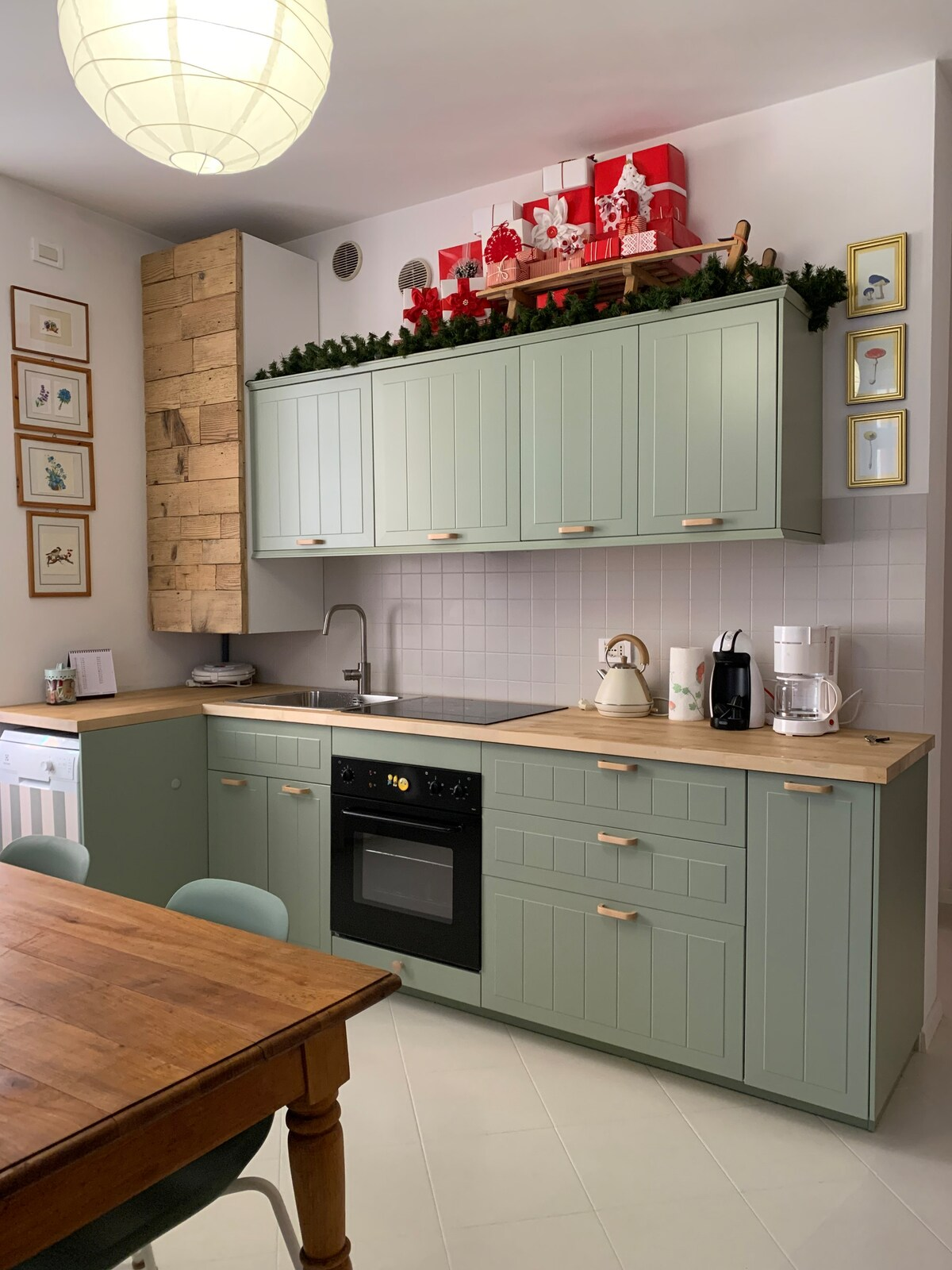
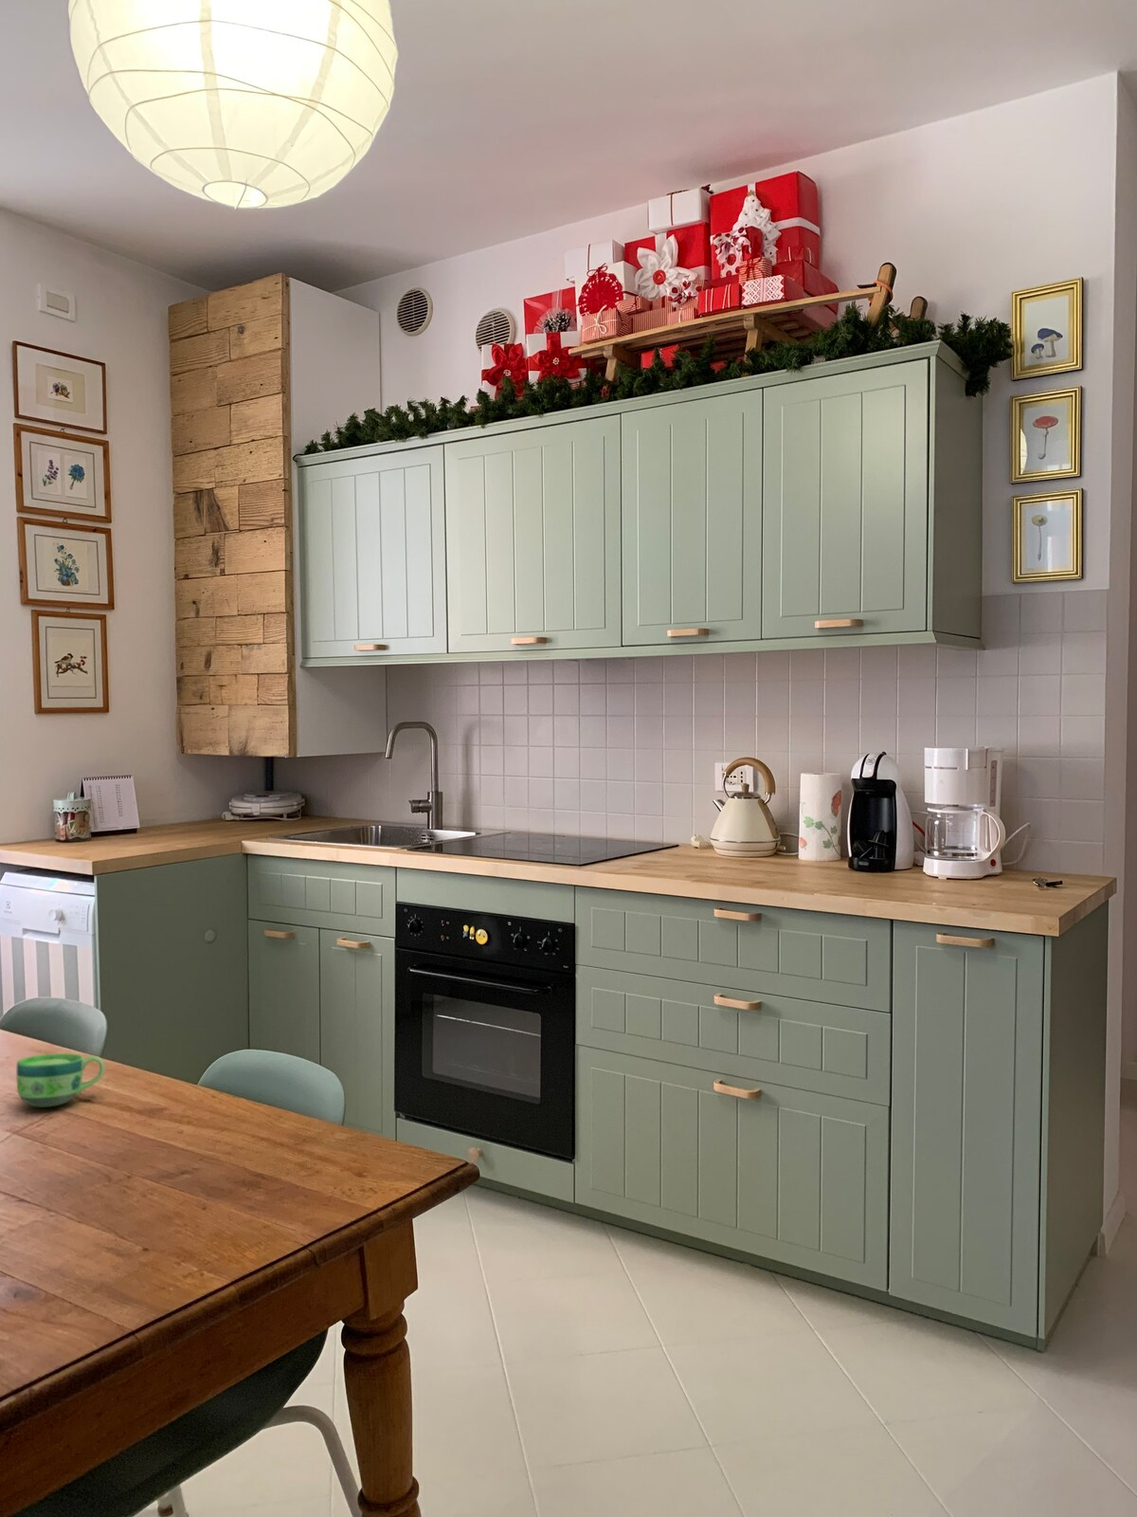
+ cup [16,1052,106,1107]
